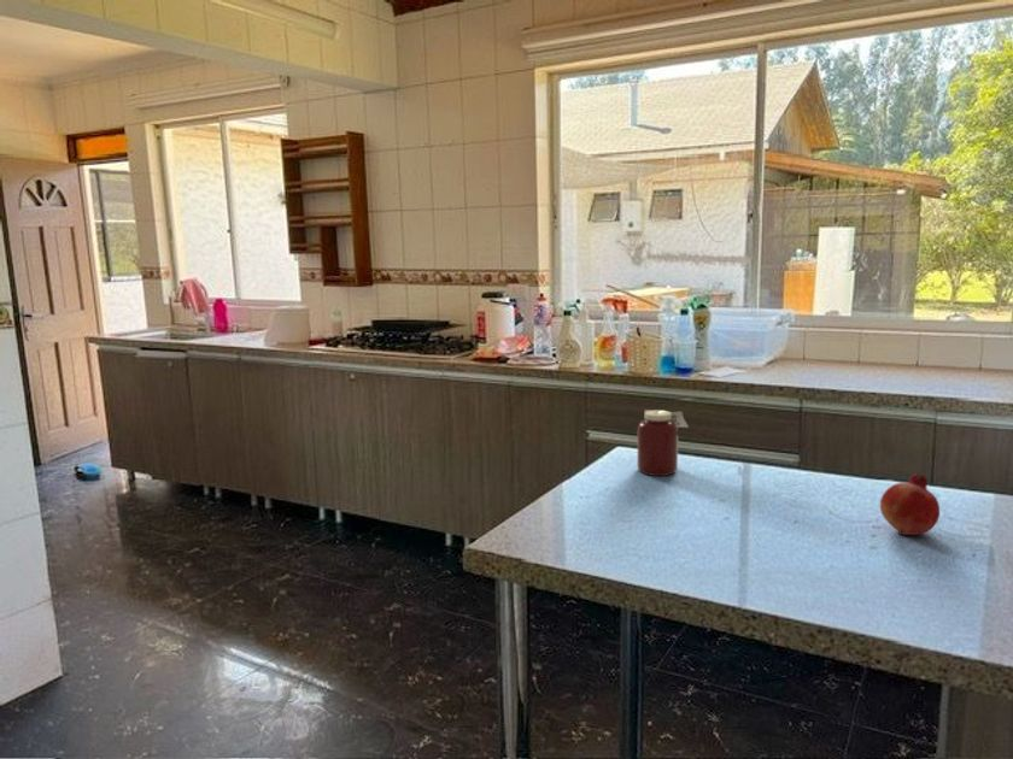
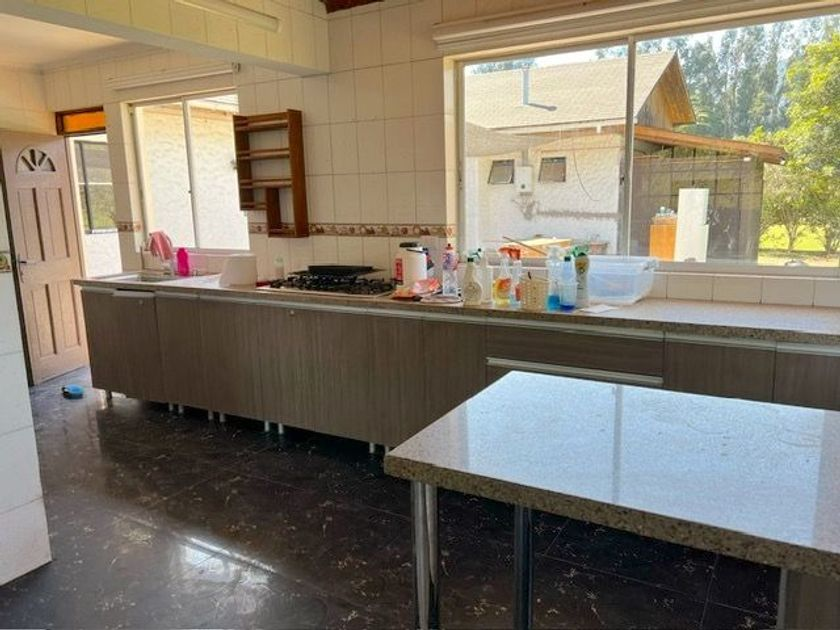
- fruit [879,471,941,536]
- jar [637,408,690,477]
